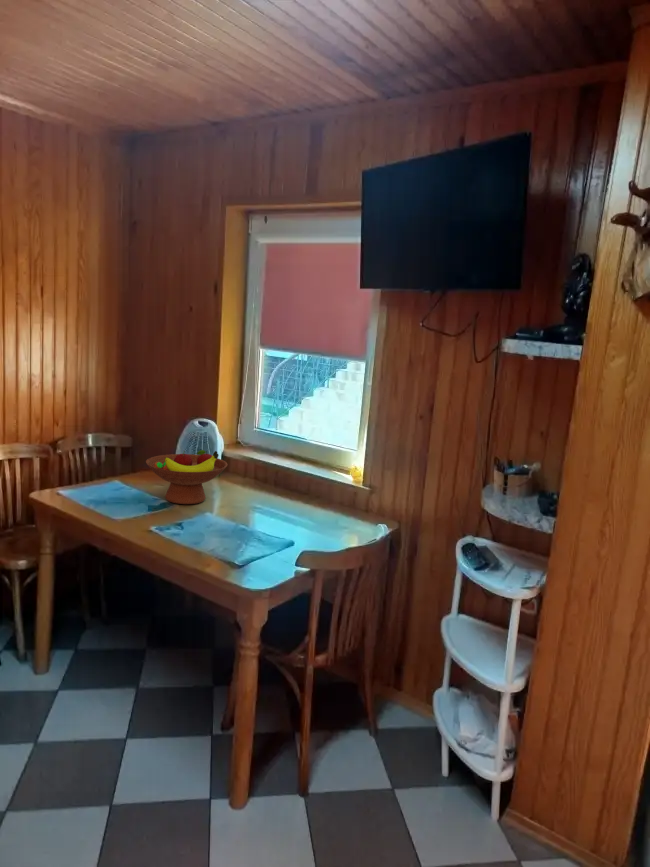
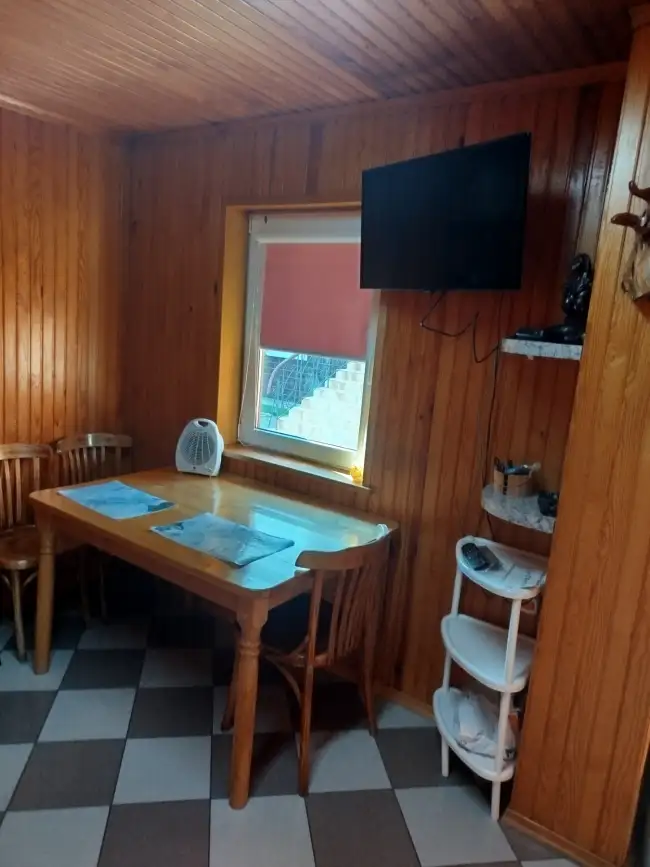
- fruit bowl [145,449,228,505]
